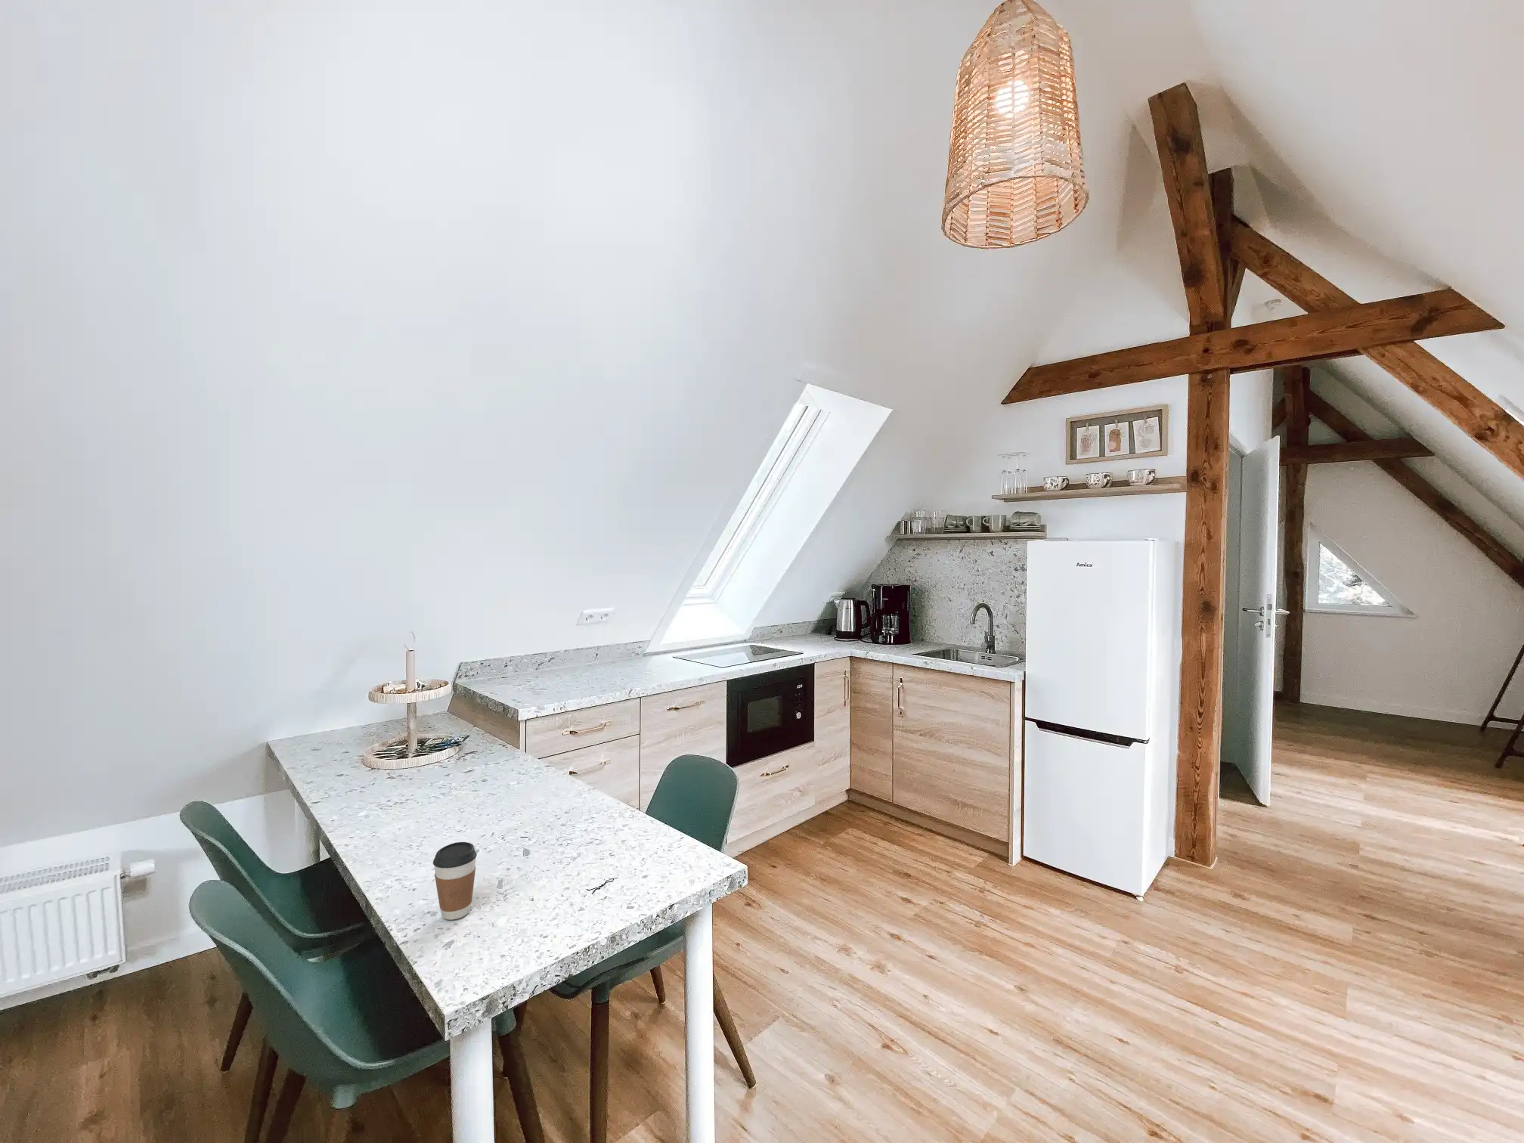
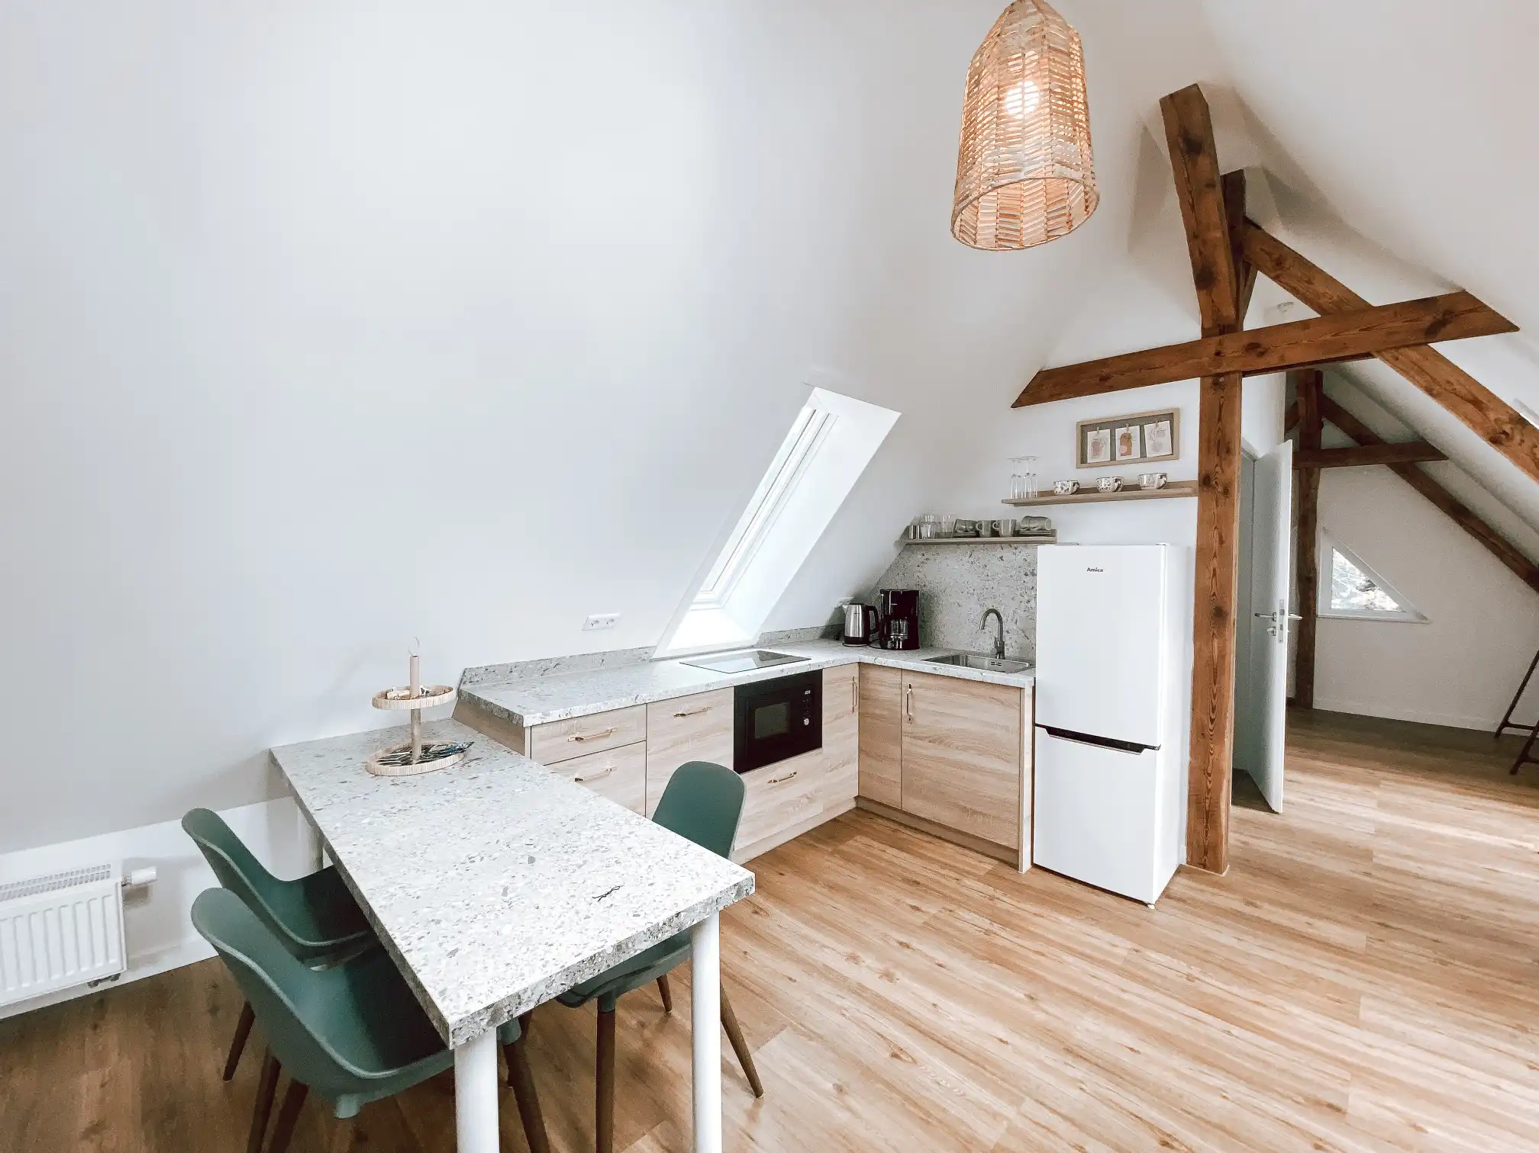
- coffee cup [432,842,478,921]
